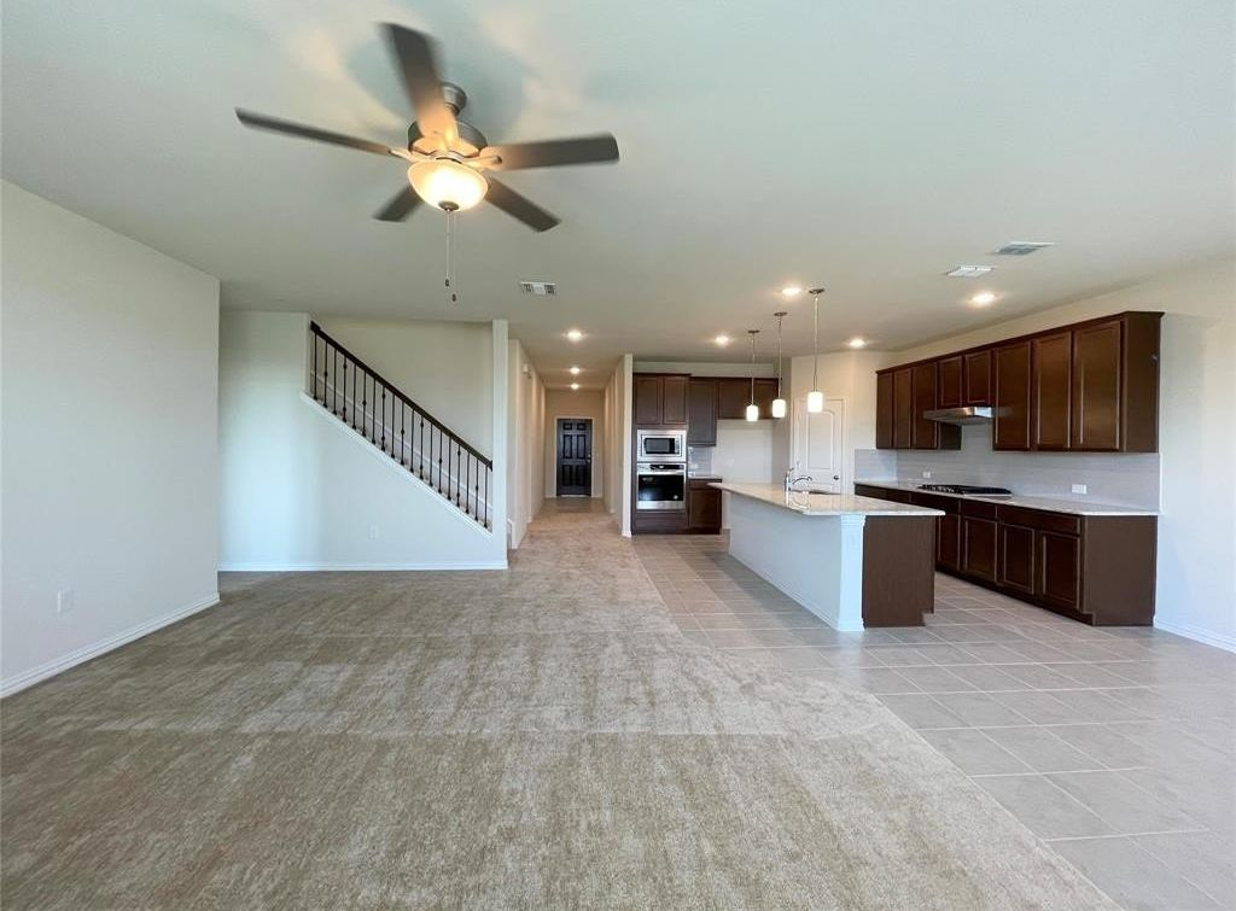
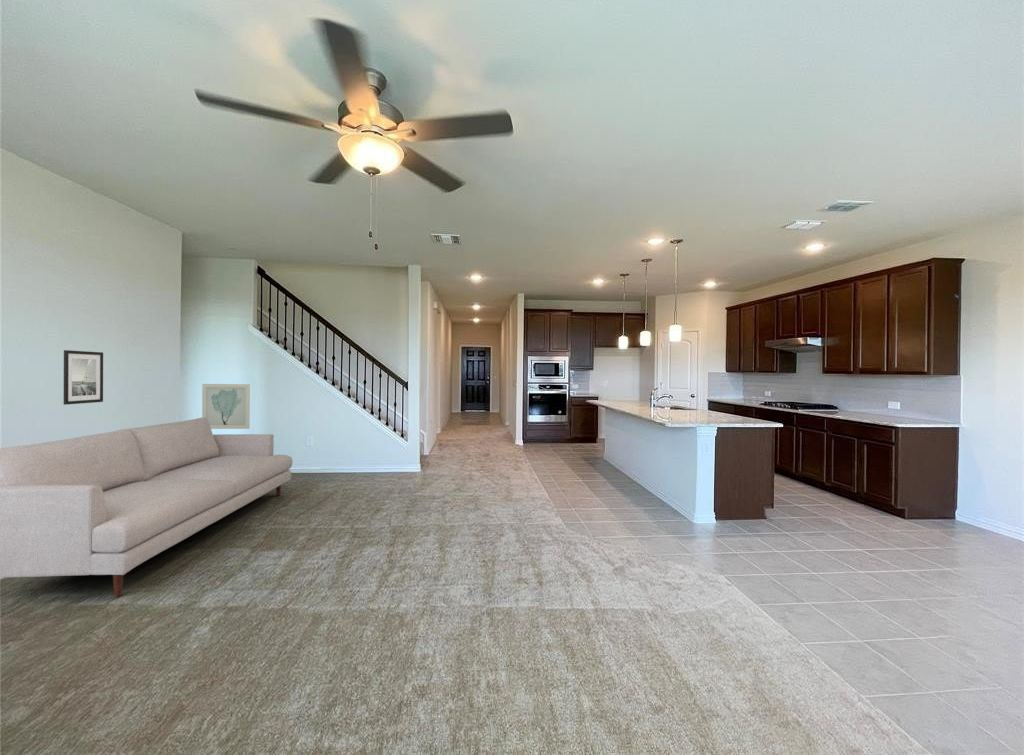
+ wall art [63,349,104,406]
+ wall art [201,383,251,430]
+ sofa [0,416,293,597]
